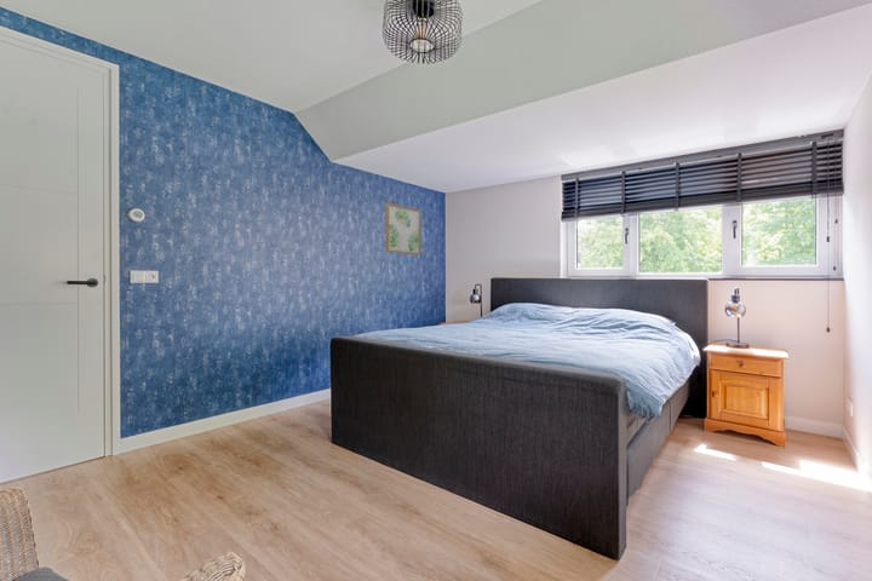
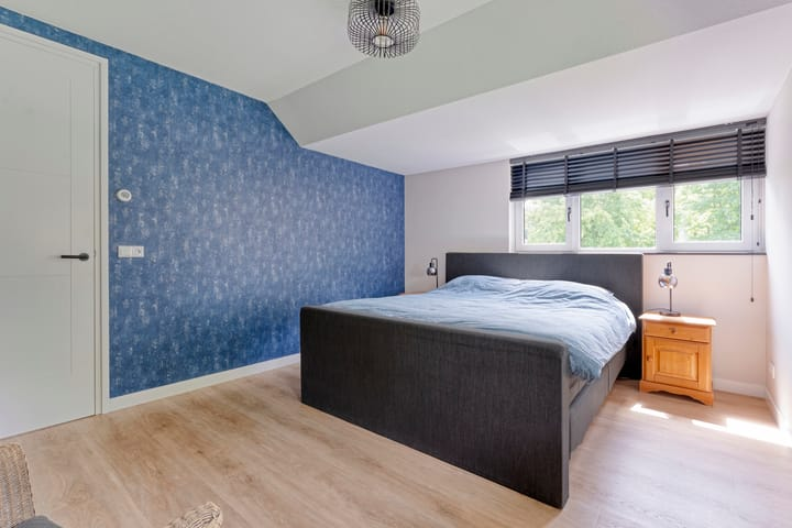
- wall art [384,202,421,255]
